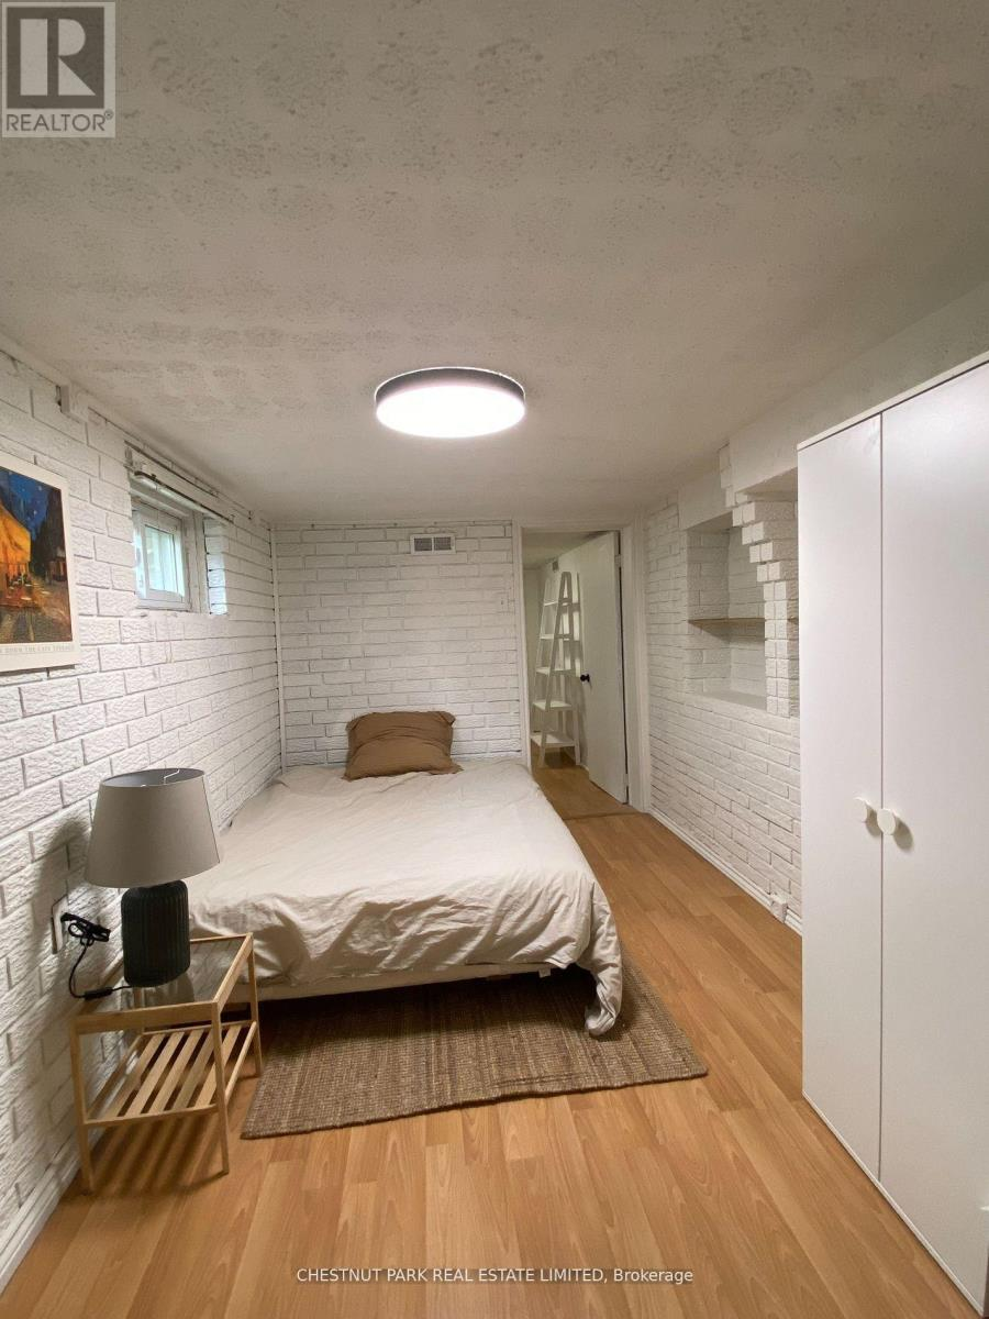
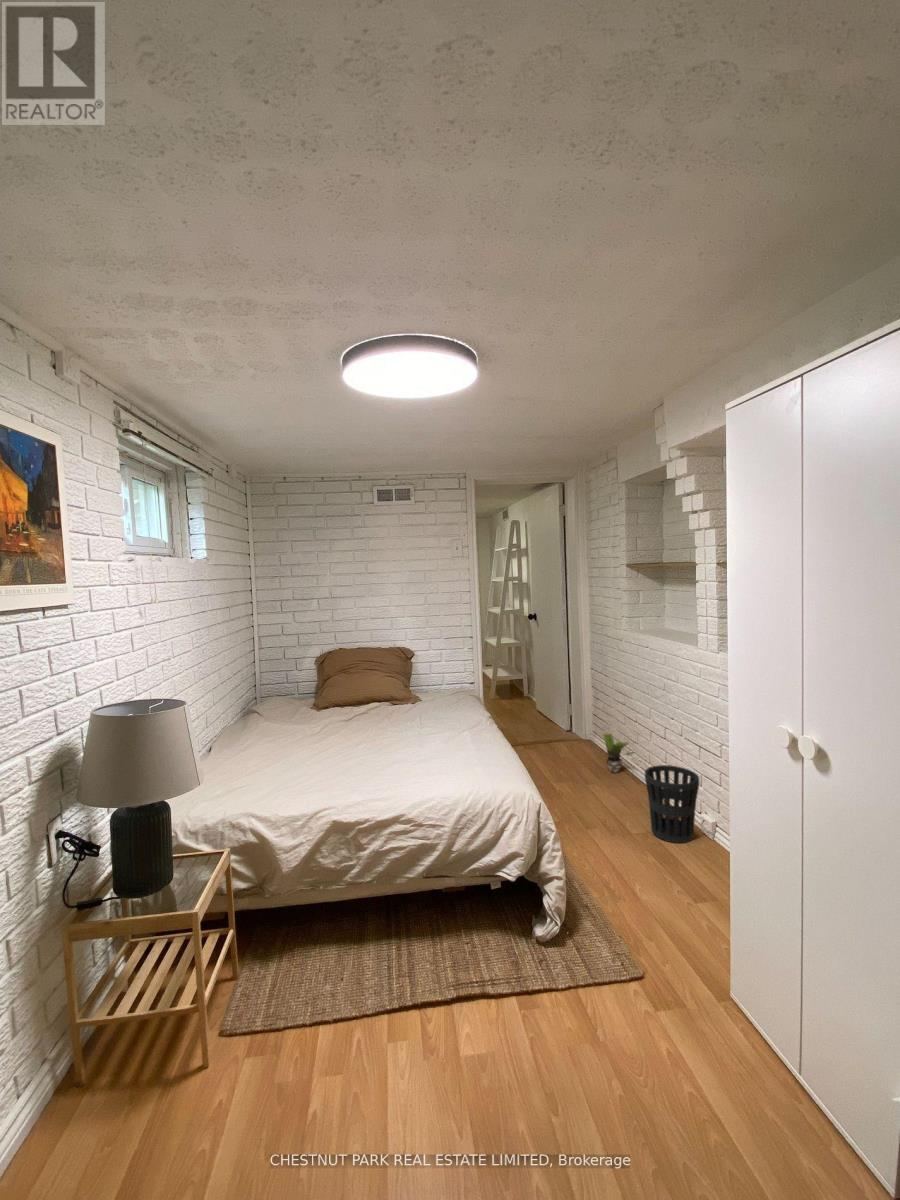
+ potted plant [599,732,637,774]
+ wastebasket [644,764,700,844]
